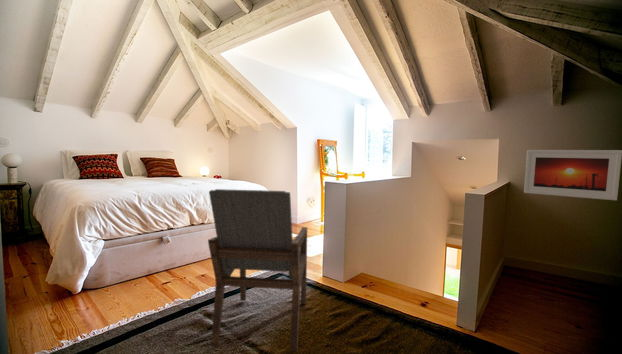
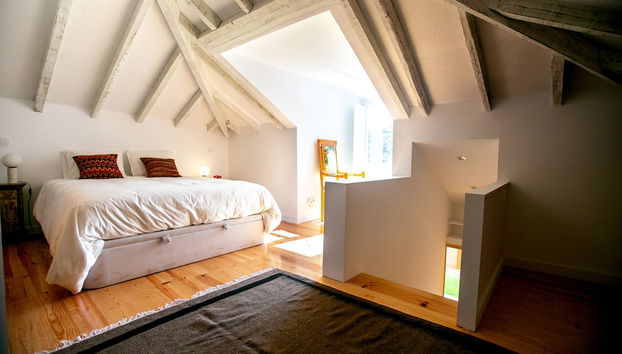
- armchair [207,188,308,353]
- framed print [523,149,622,201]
